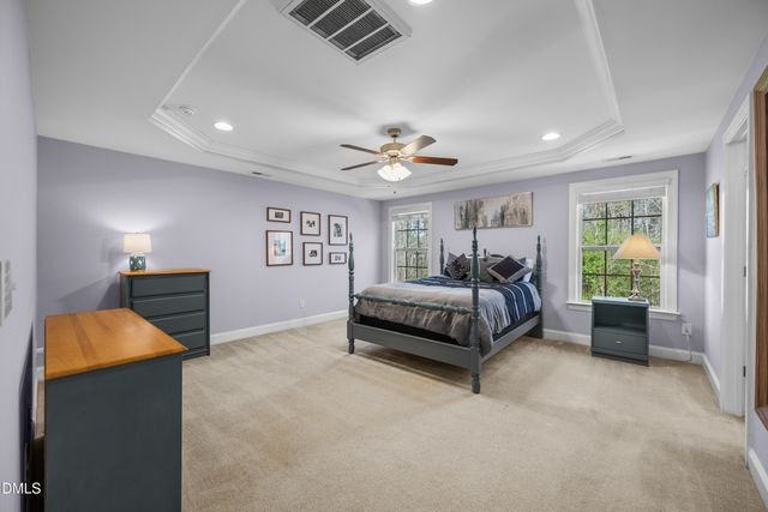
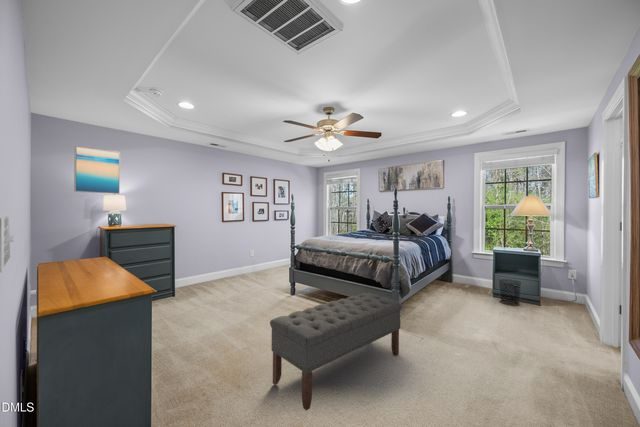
+ bench [269,292,403,411]
+ wall art [73,145,121,195]
+ waste bin [497,278,523,307]
